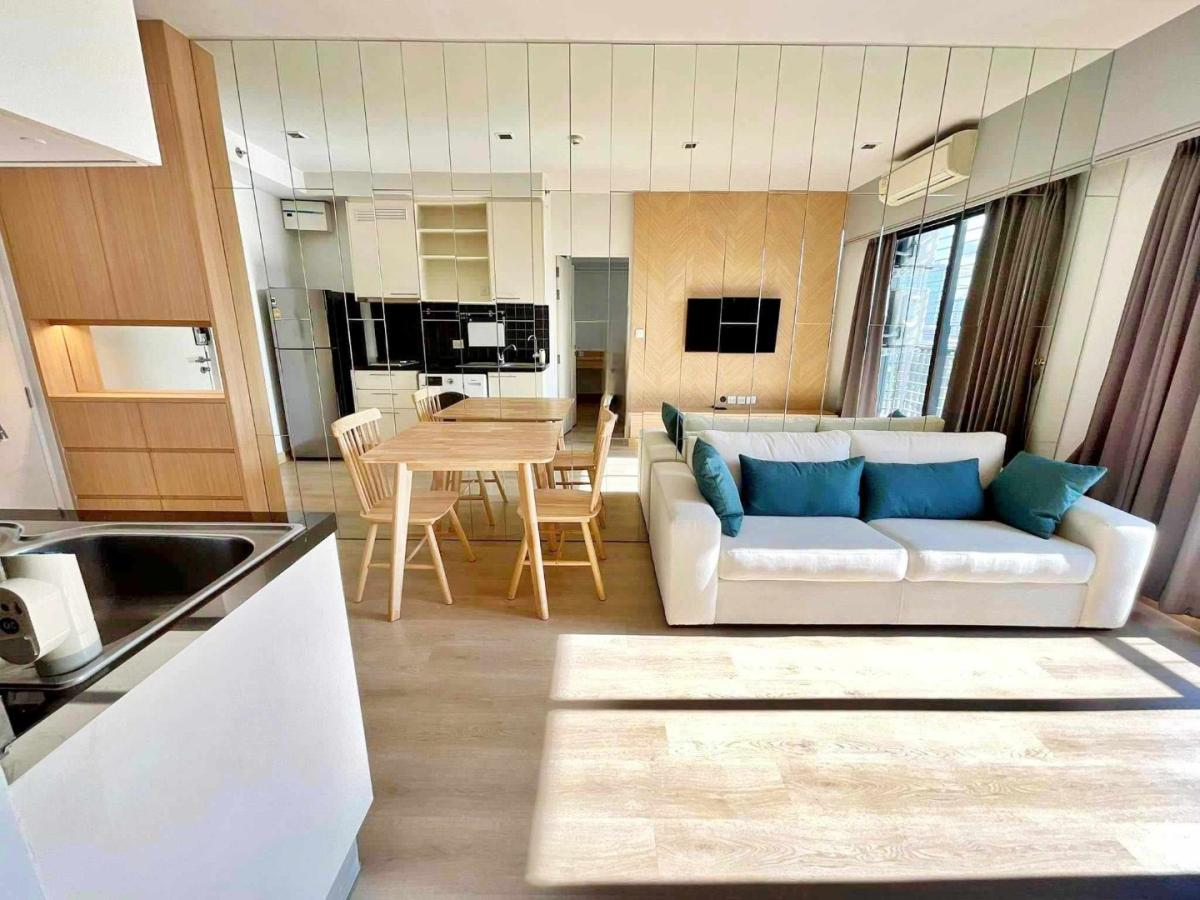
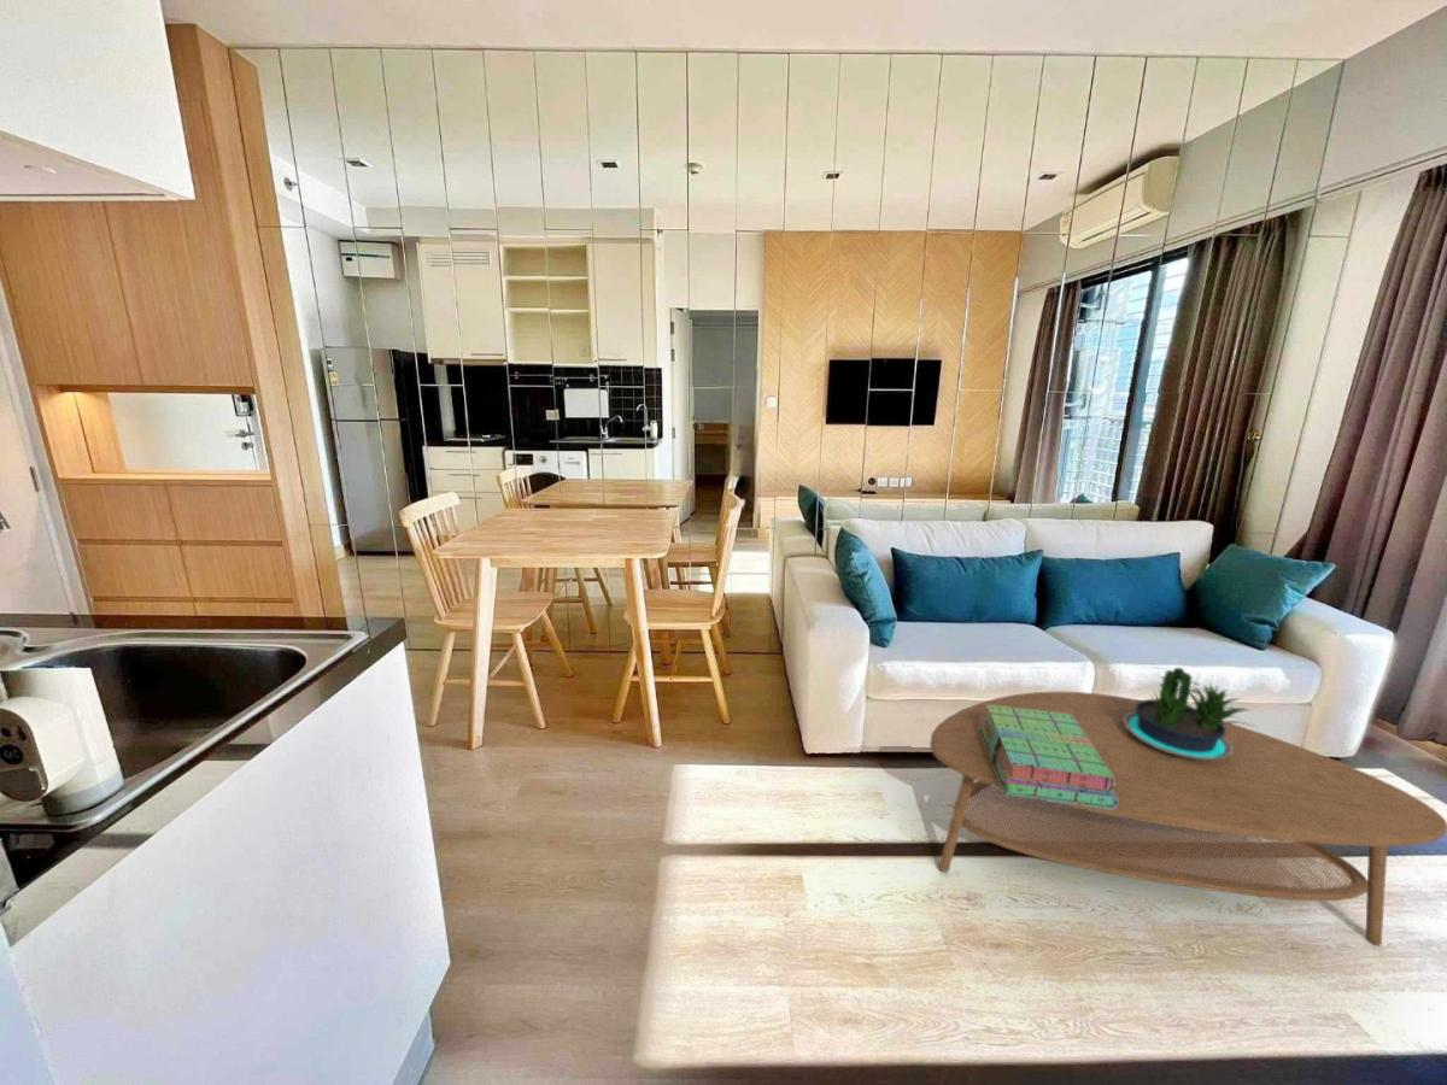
+ stack of books [979,704,1118,809]
+ potted plant [1123,667,1256,761]
+ coffee table [928,691,1447,948]
